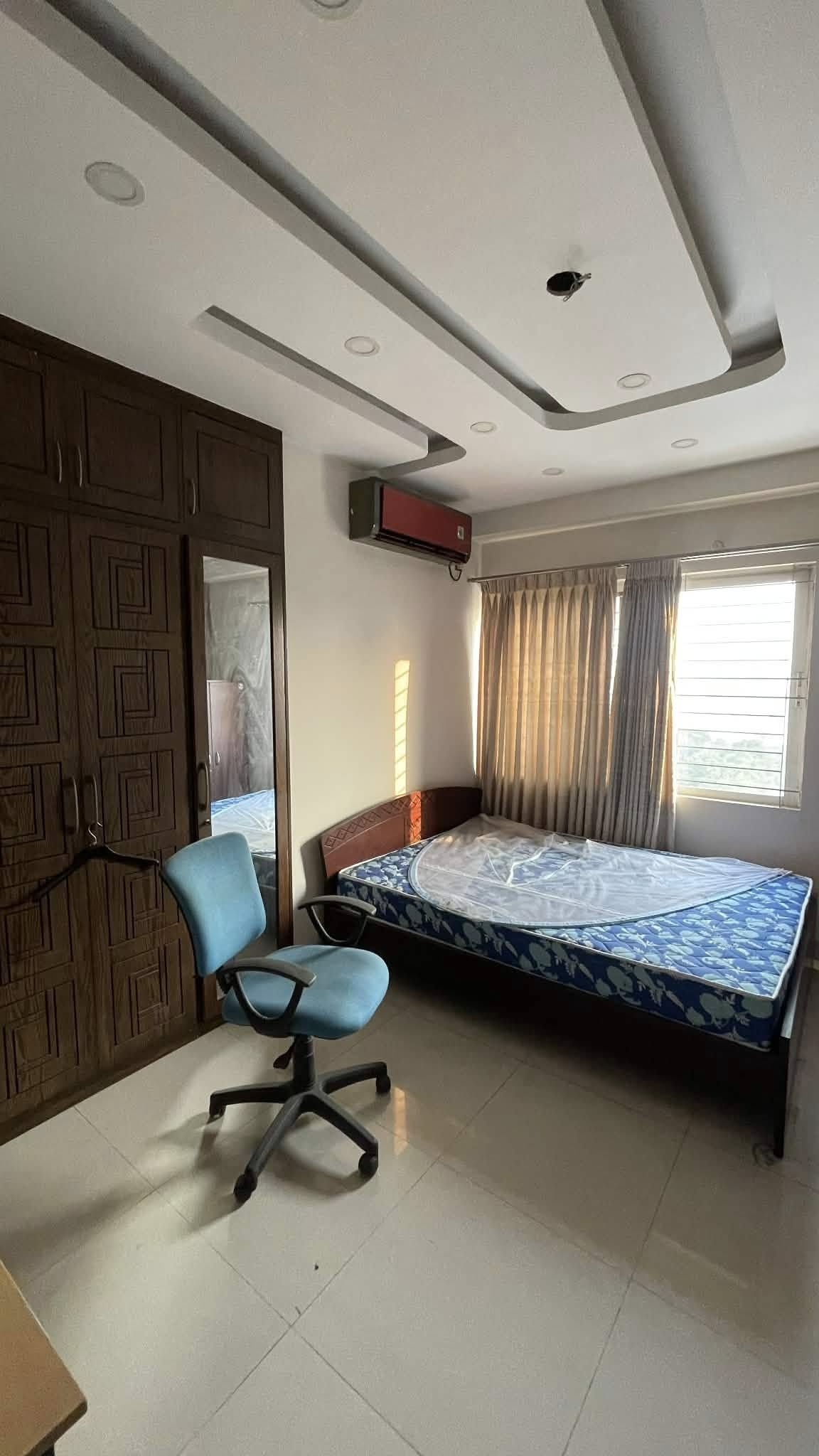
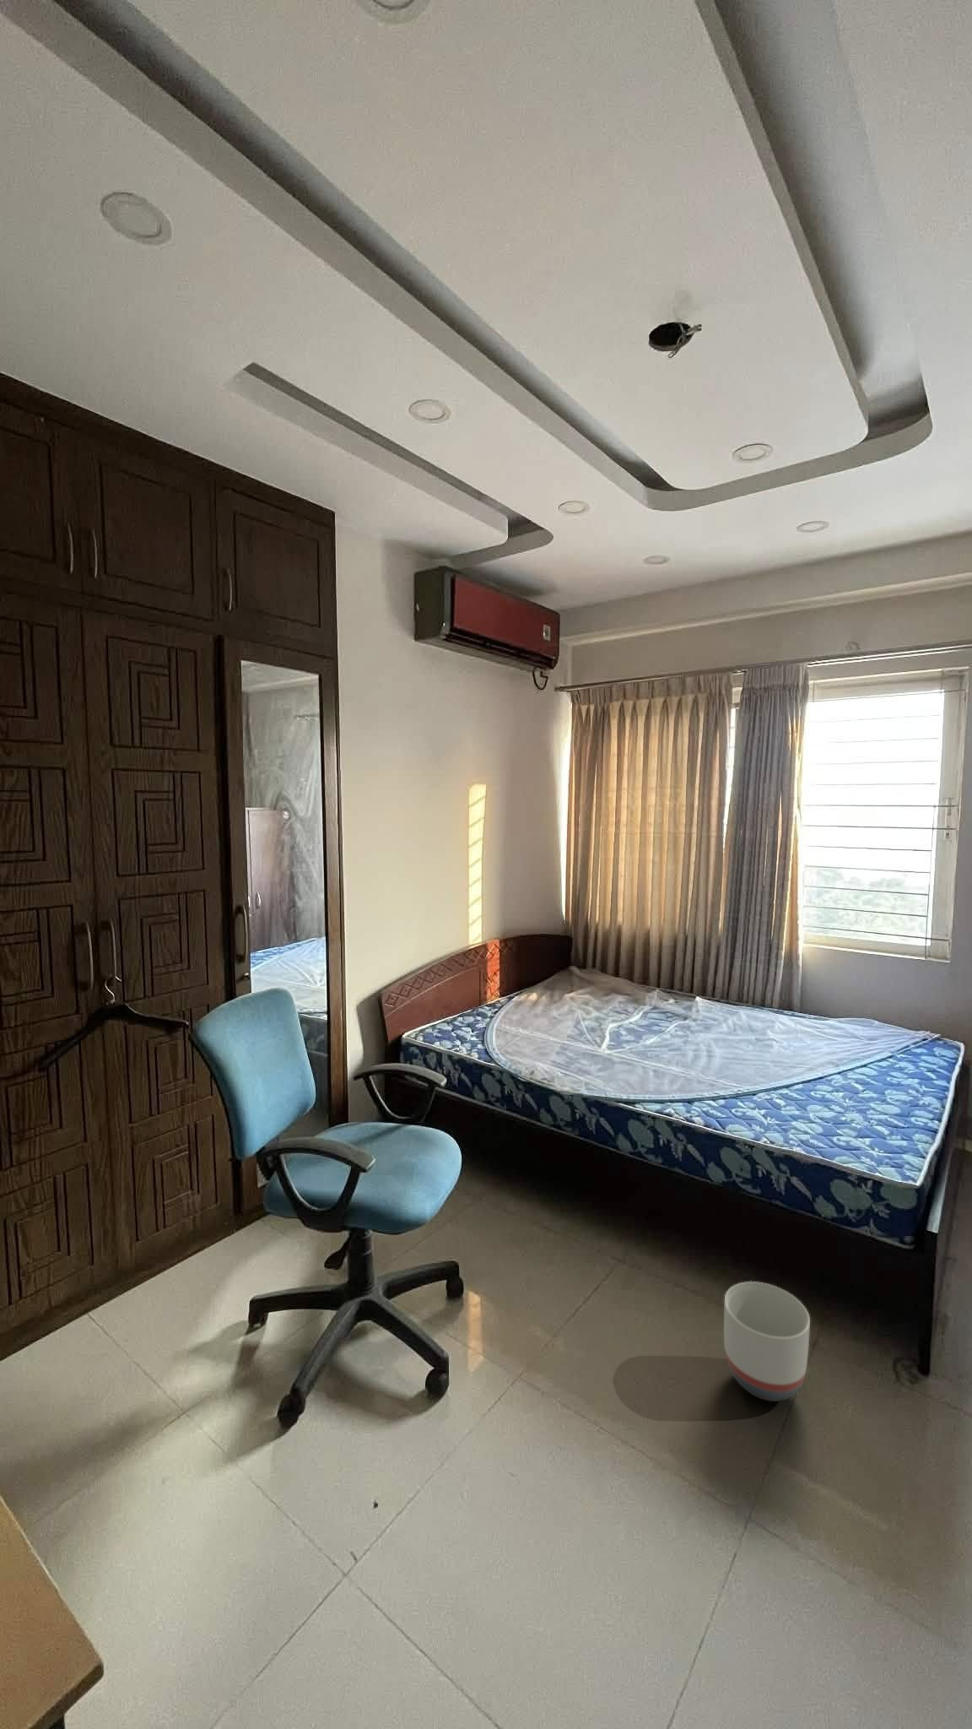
+ planter [723,1280,811,1402]
